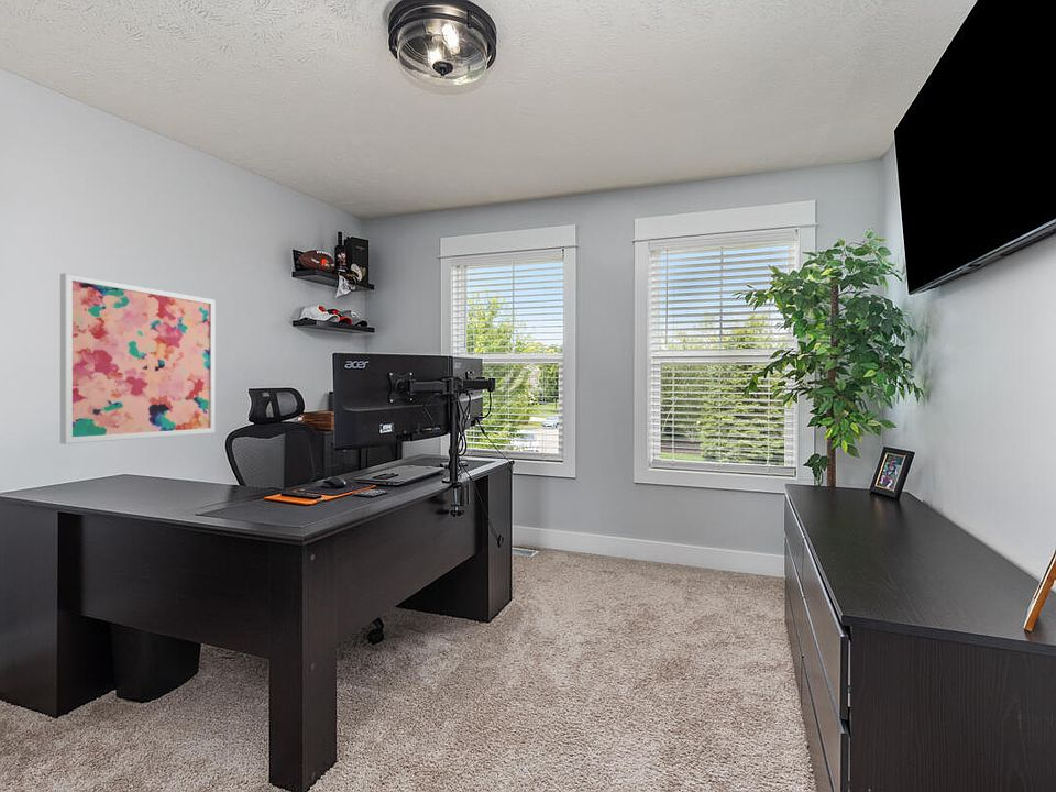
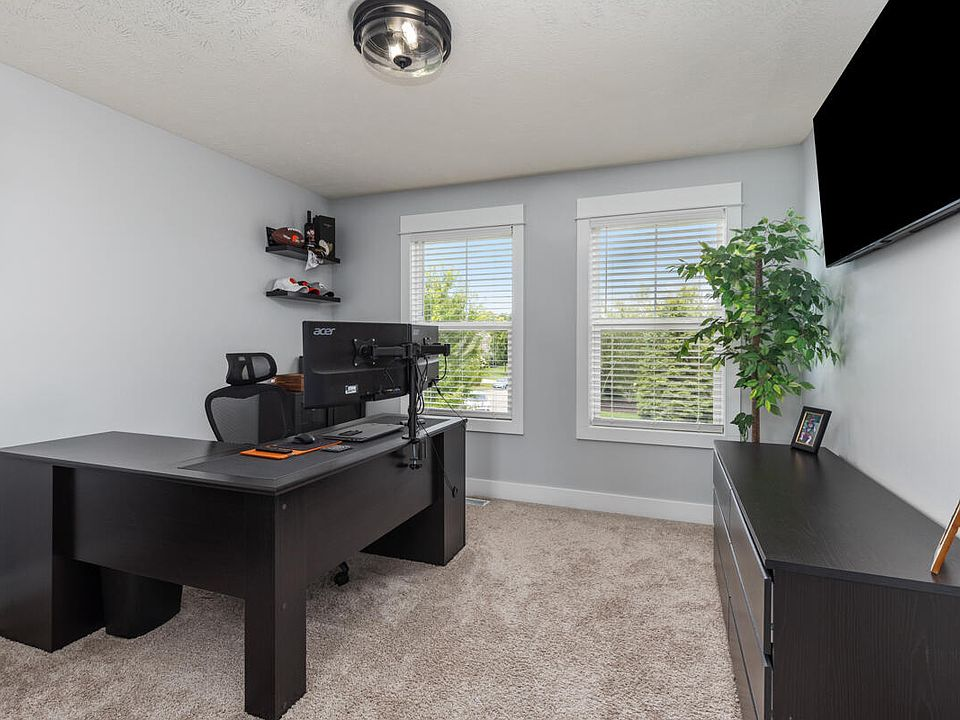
- wall art [59,272,217,446]
